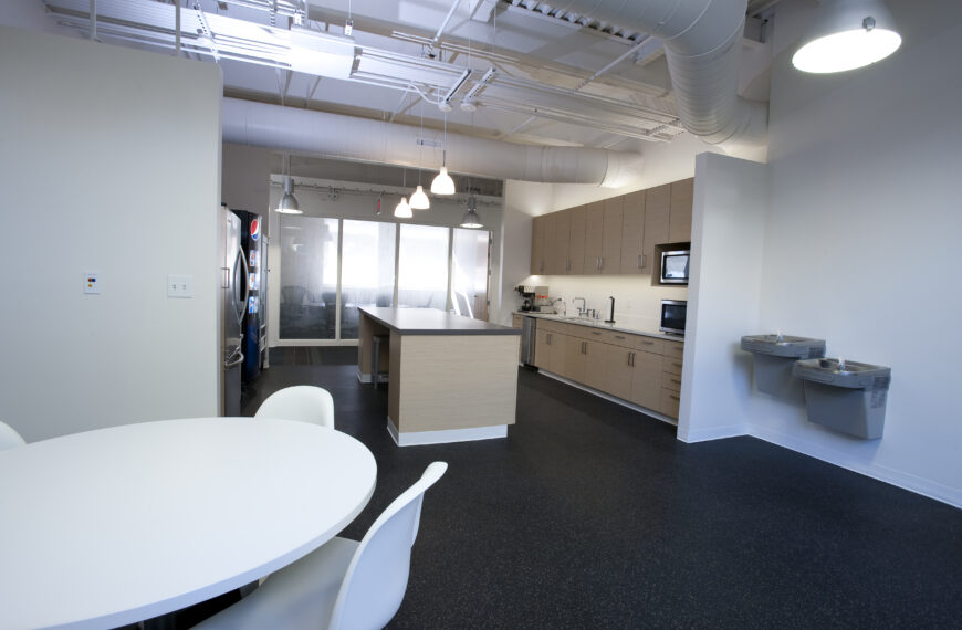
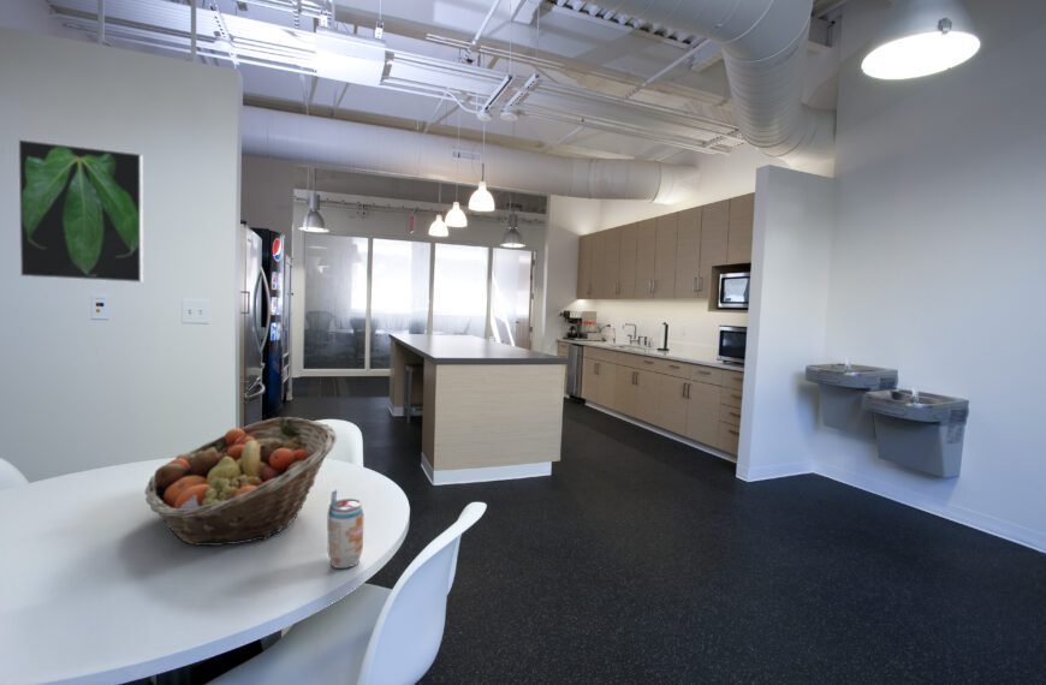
+ fruit basket [144,416,338,547]
+ beverage can [326,489,364,570]
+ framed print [17,138,144,284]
